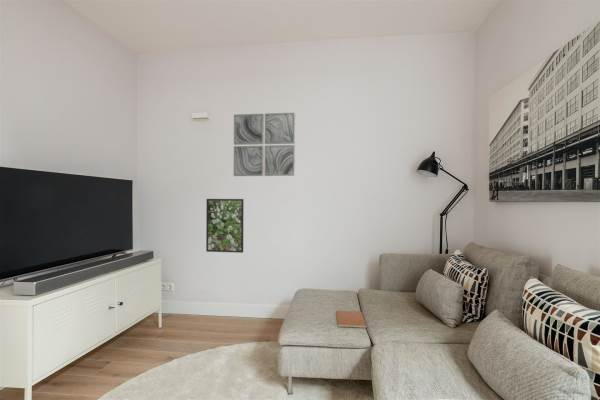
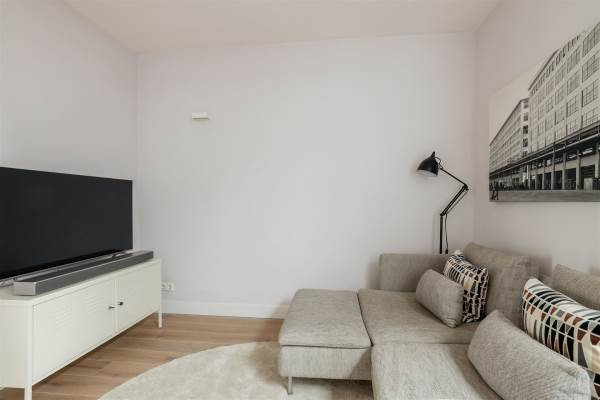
- book [335,310,367,329]
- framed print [205,198,245,254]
- wall art [233,112,296,177]
